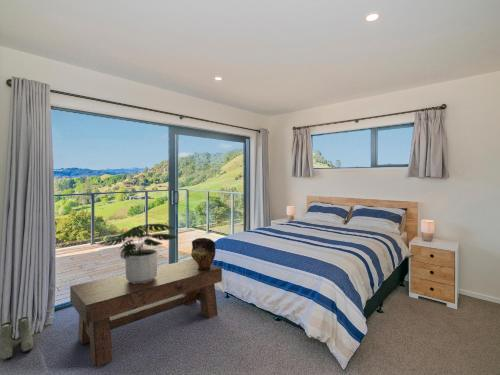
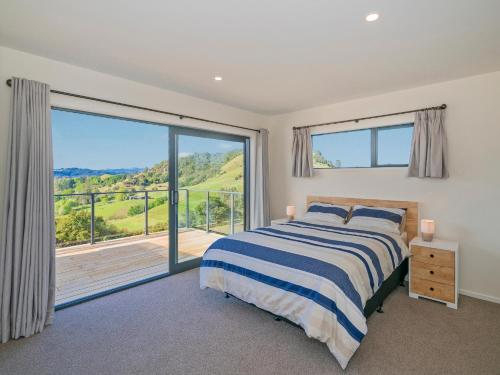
- boots [0,316,34,361]
- vase [190,237,217,271]
- potted plant [96,223,178,284]
- bench [69,258,223,368]
